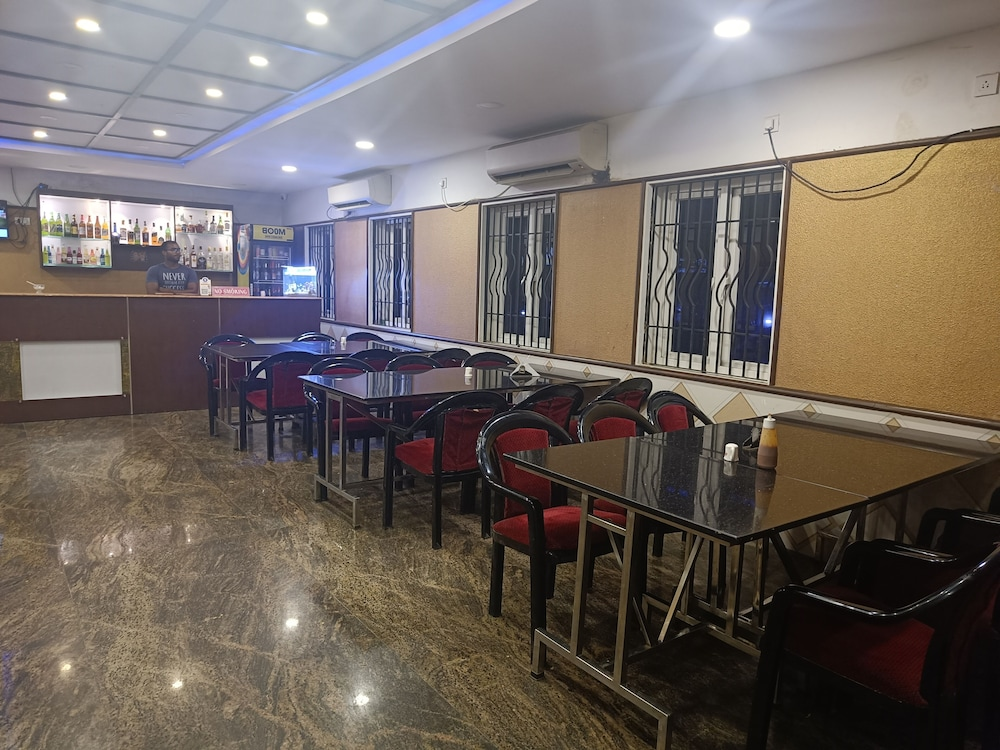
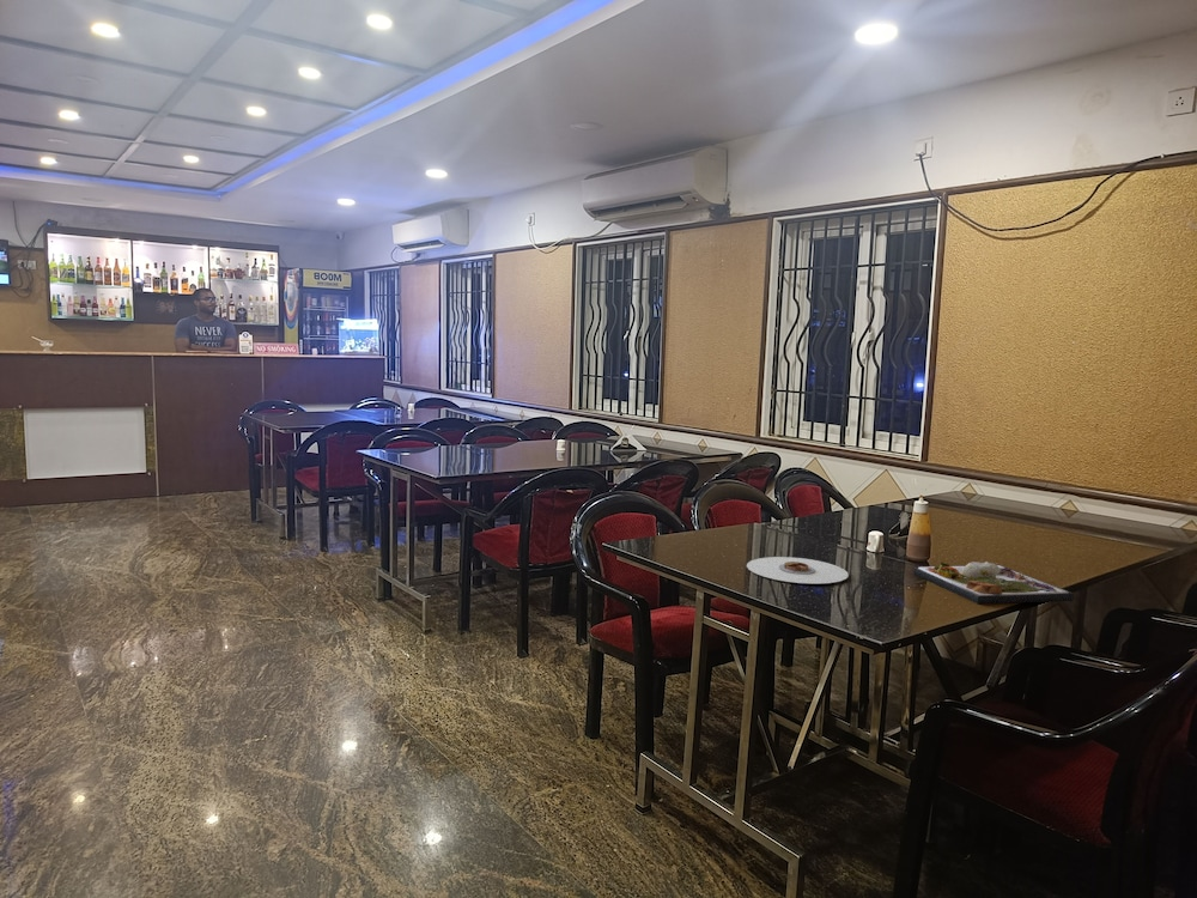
+ dinner plate [912,560,1075,605]
+ plate [746,556,850,584]
